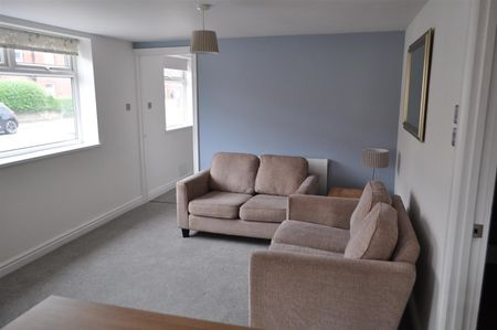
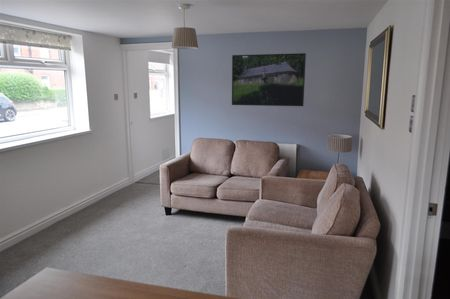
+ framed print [231,52,307,107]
